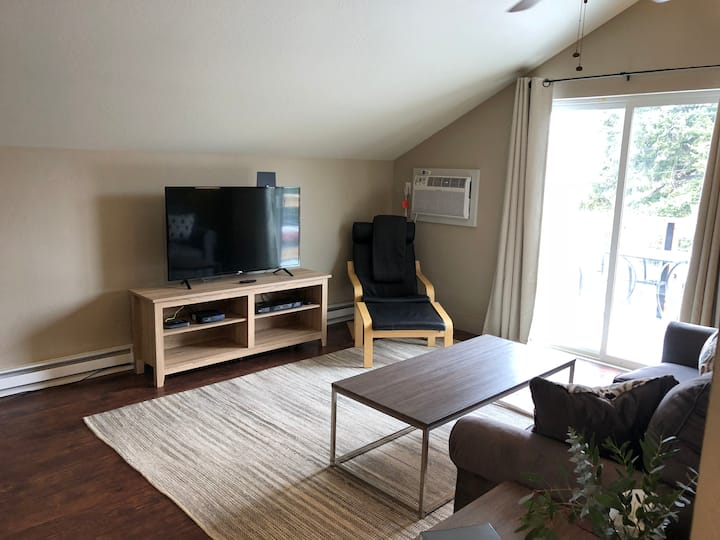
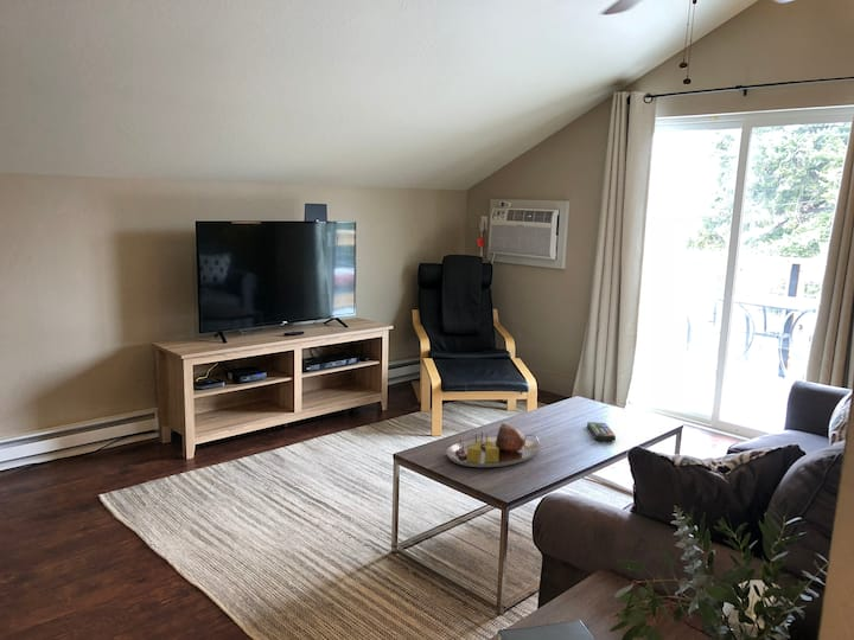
+ remote control [586,421,617,442]
+ serving tray [442,422,541,468]
